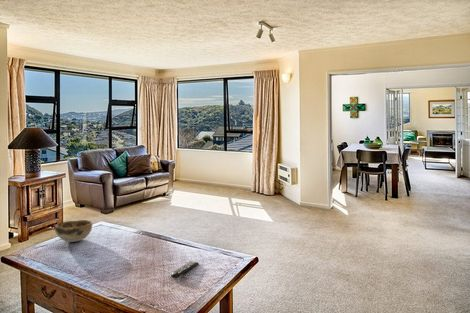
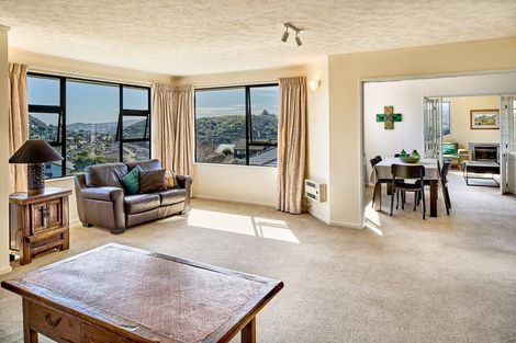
- remote control [170,260,200,279]
- decorative bowl [54,219,93,243]
